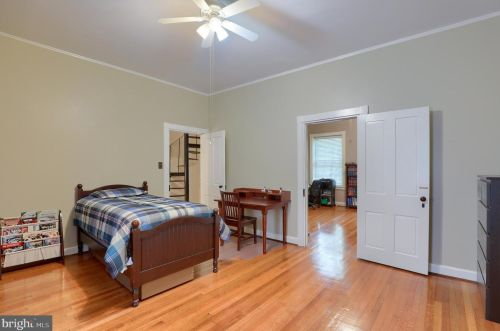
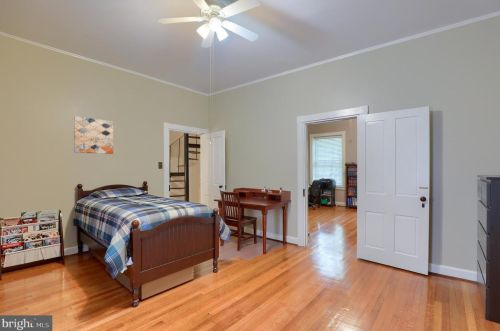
+ wall art [73,115,114,155]
